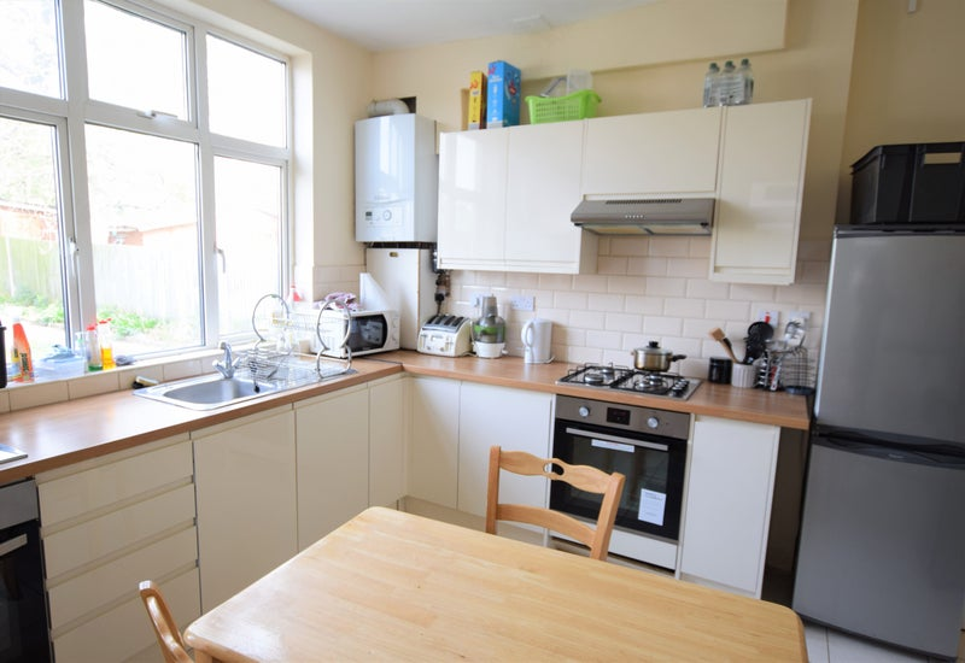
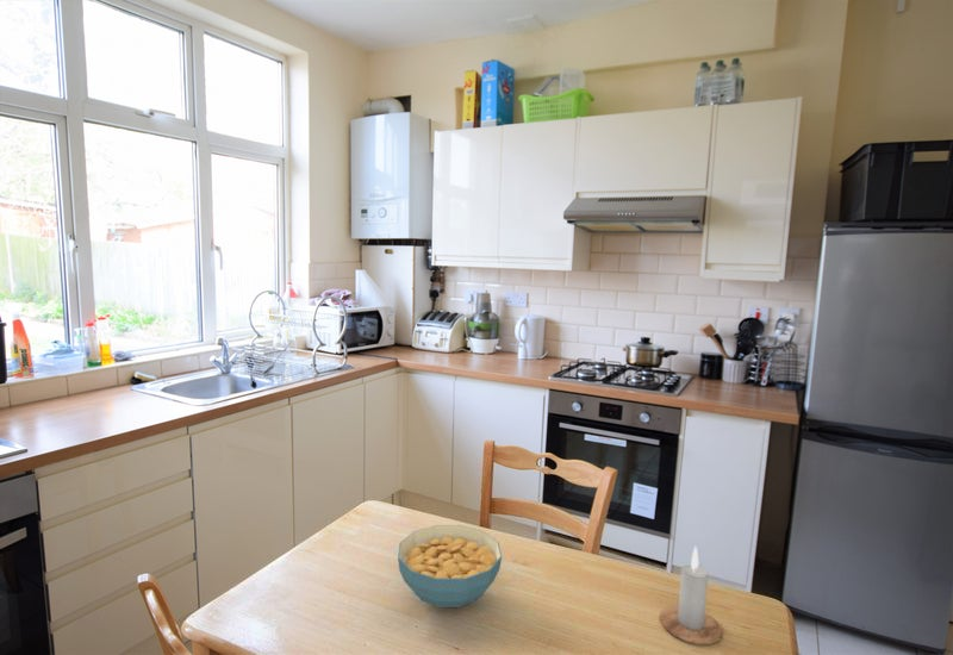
+ candle [659,545,723,645]
+ cereal bowl [397,524,503,609]
